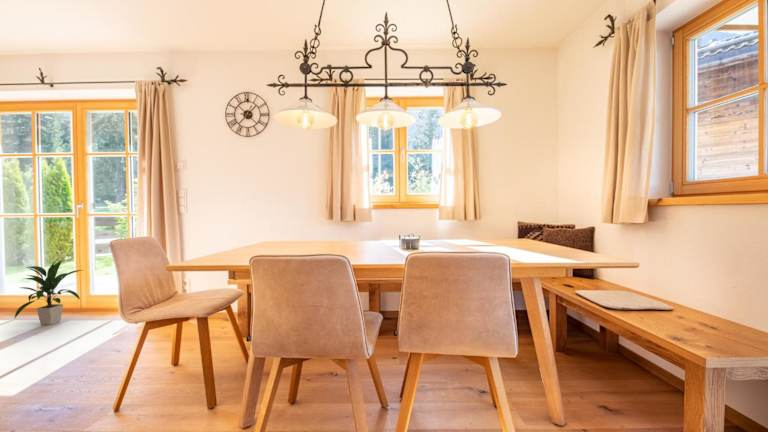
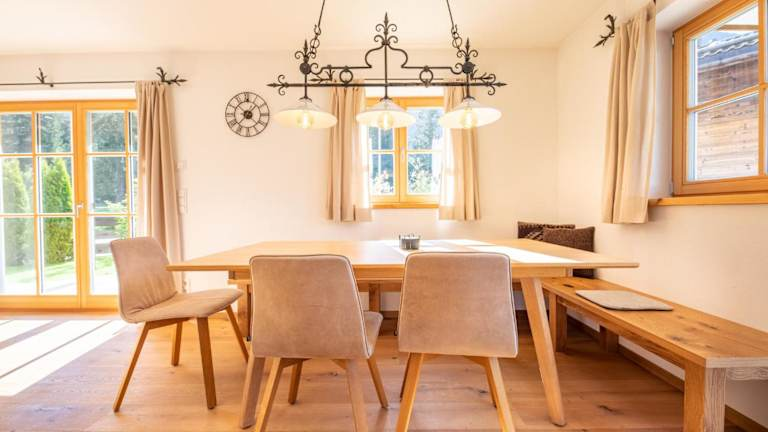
- indoor plant [13,258,83,326]
